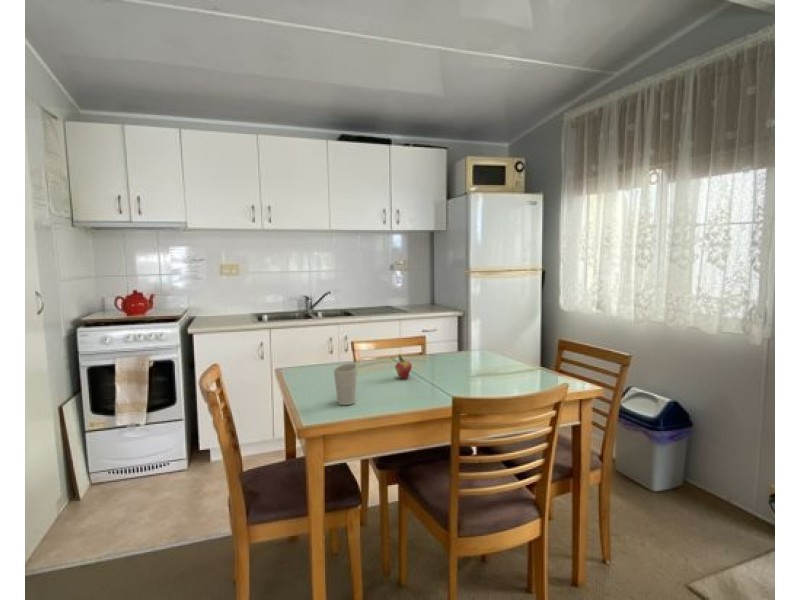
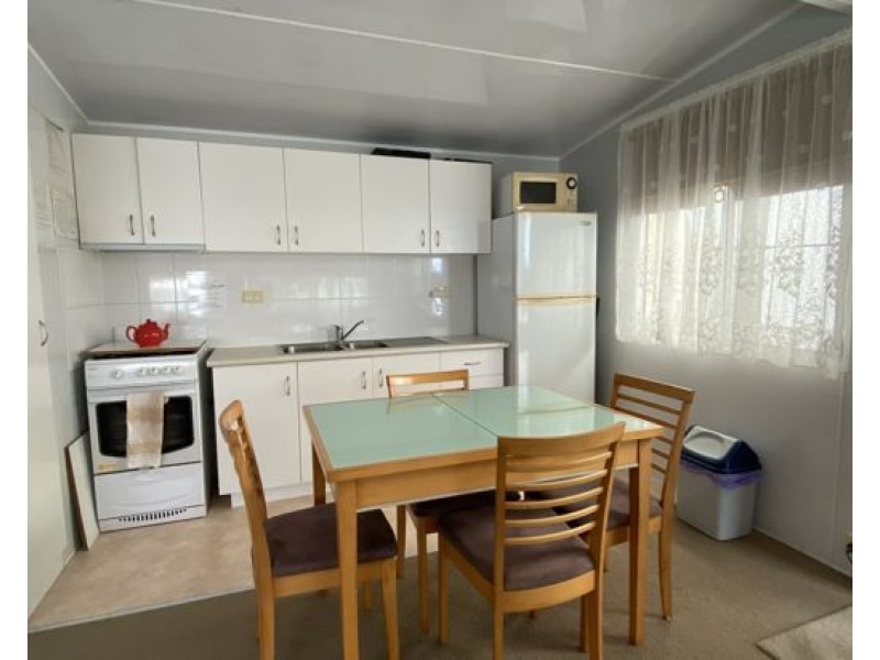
- cup [333,362,358,406]
- fruit [394,353,413,380]
